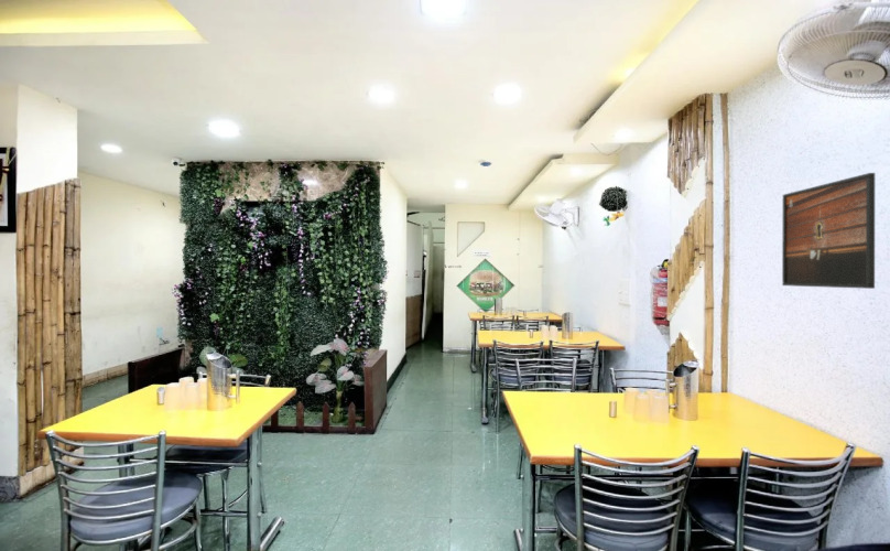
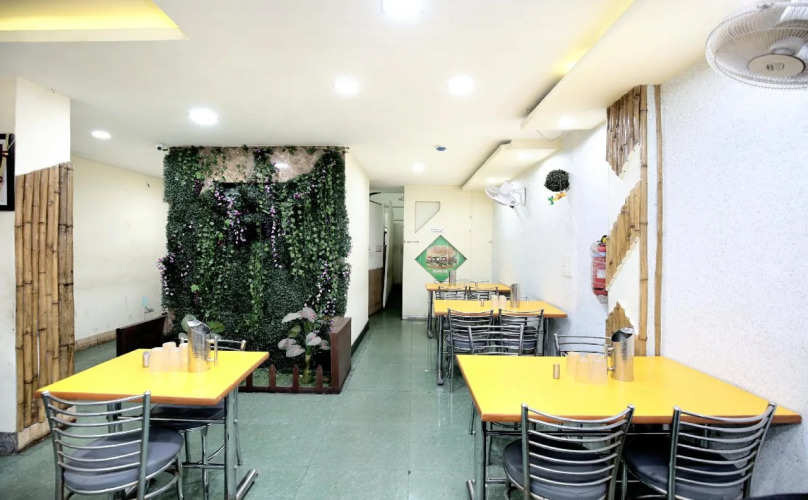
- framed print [781,172,876,290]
